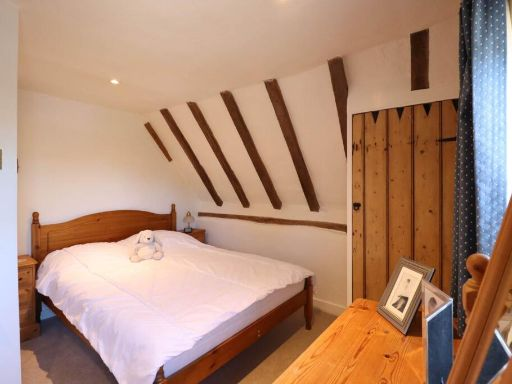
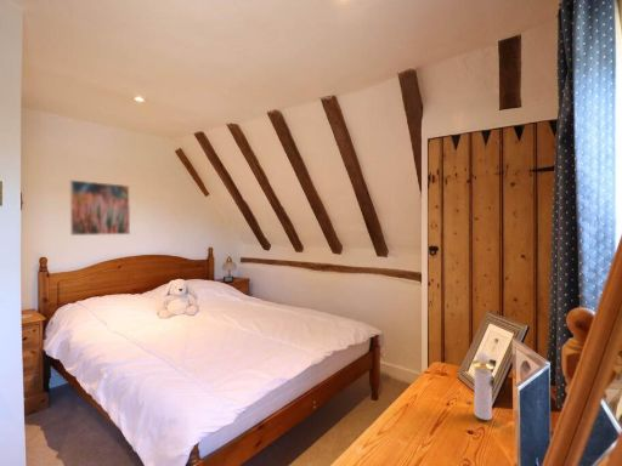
+ perfume bottle [471,350,496,421]
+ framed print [69,178,131,237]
